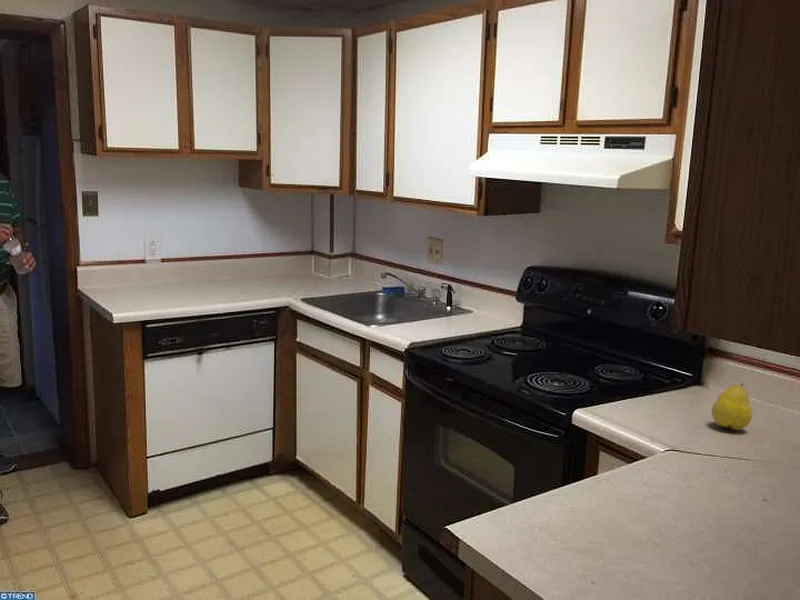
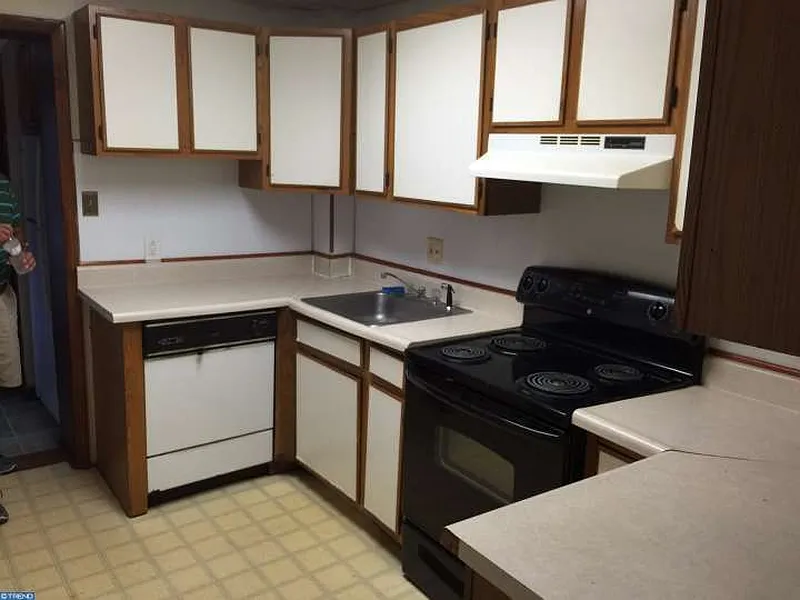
- fruit [710,382,753,431]
